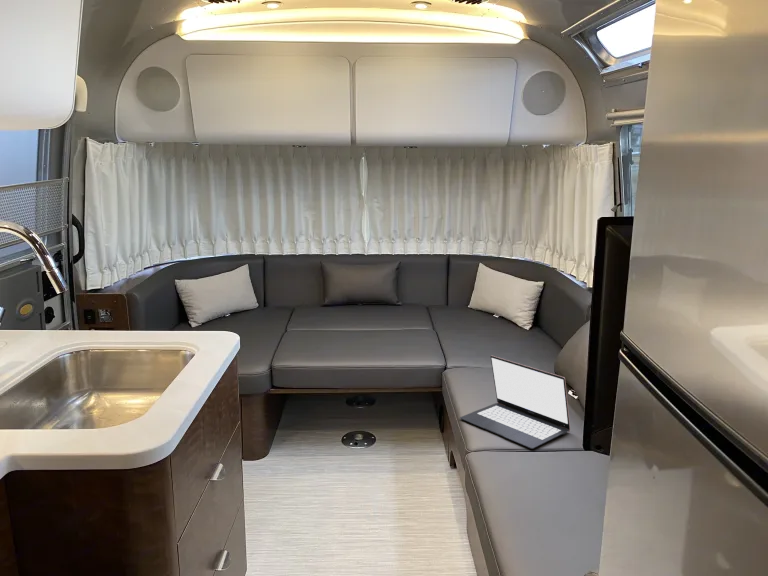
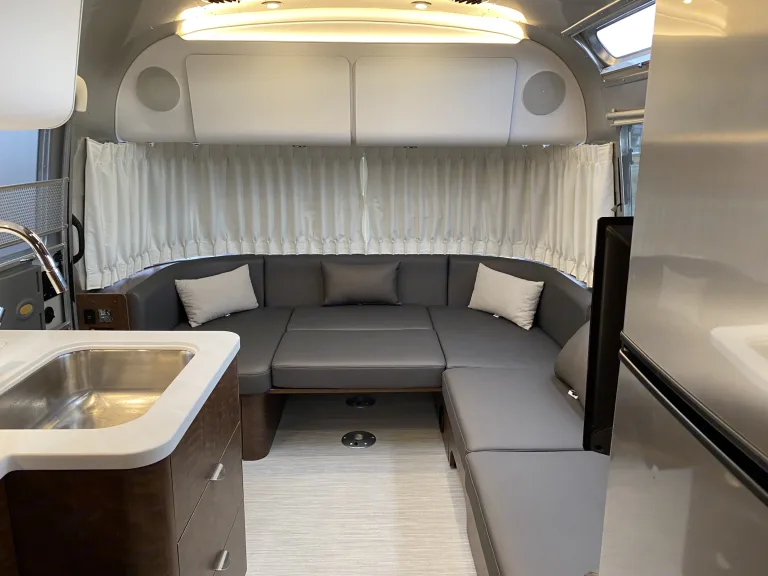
- laptop [459,354,571,450]
